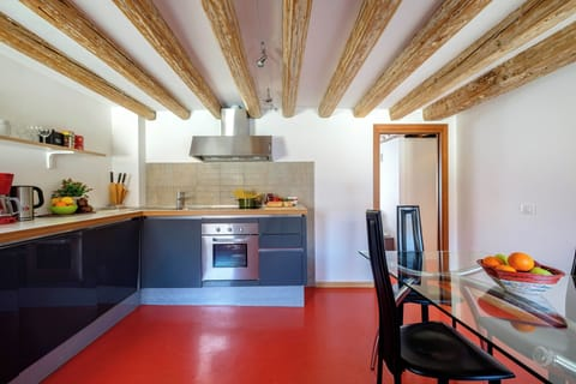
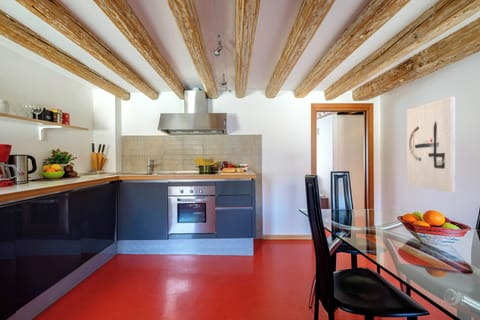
+ wall art [406,96,456,193]
